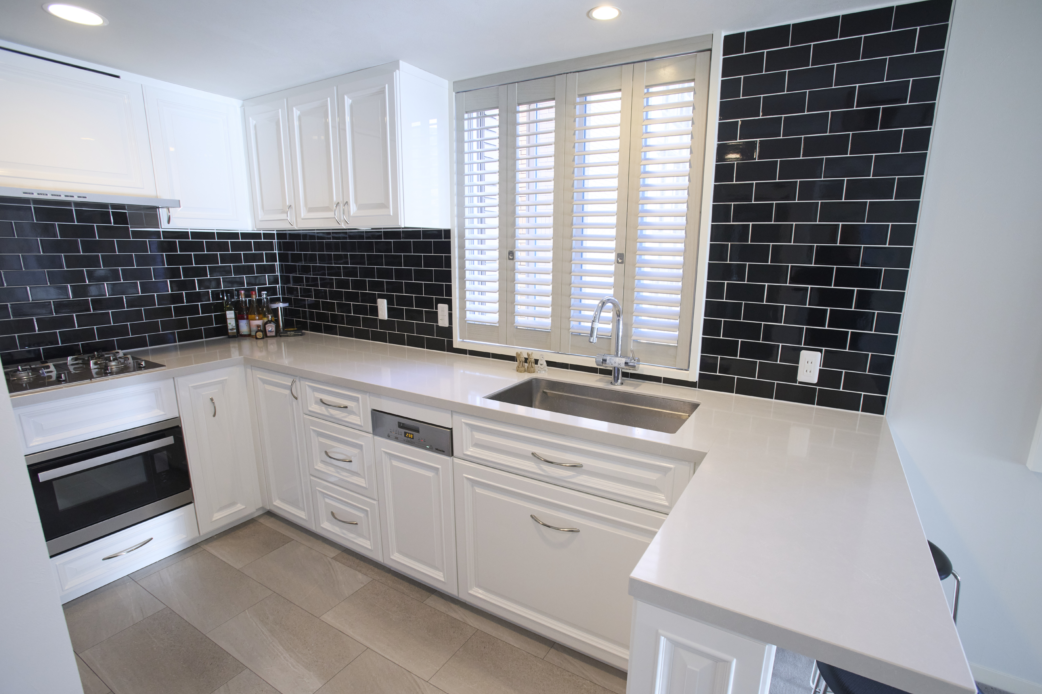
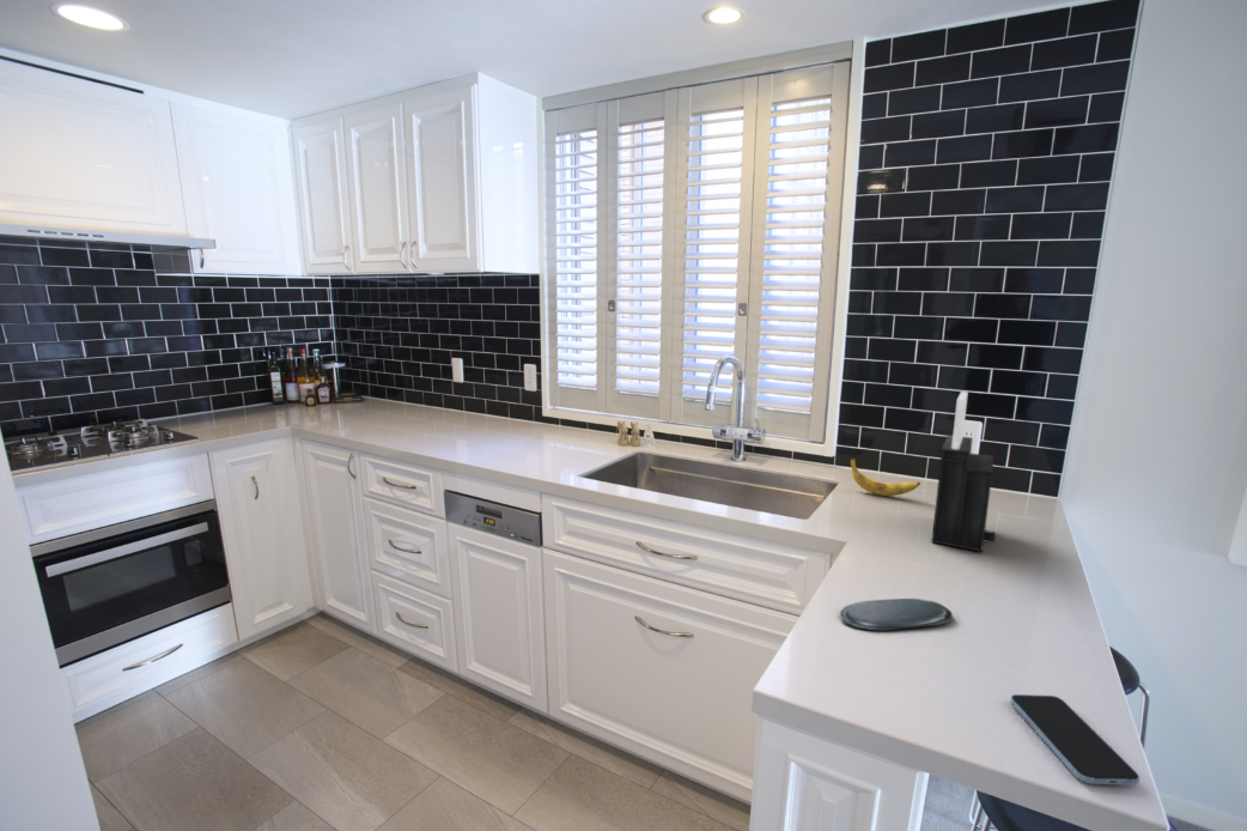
+ banana [850,456,921,497]
+ oval tray [839,598,954,631]
+ knife block [931,390,997,553]
+ smartphone [1009,693,1140,787]
